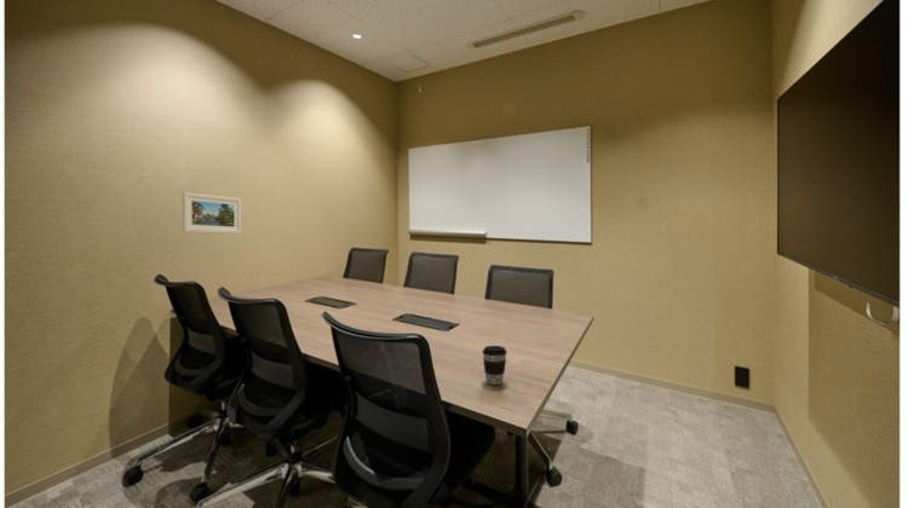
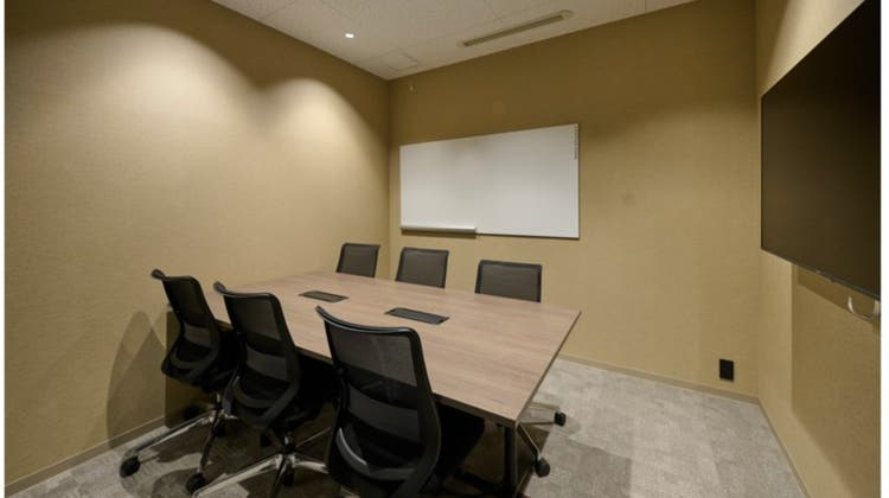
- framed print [182,191,242,235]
- coffee cup [481,345,508,386]
